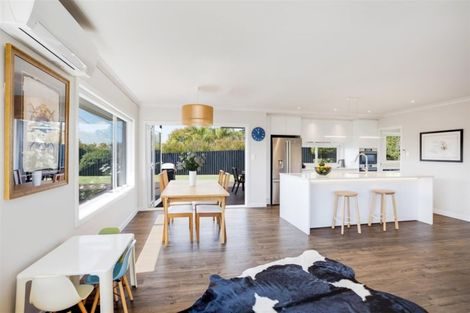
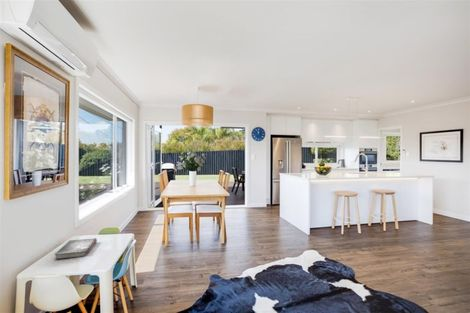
+ book [54,237,98,260]
